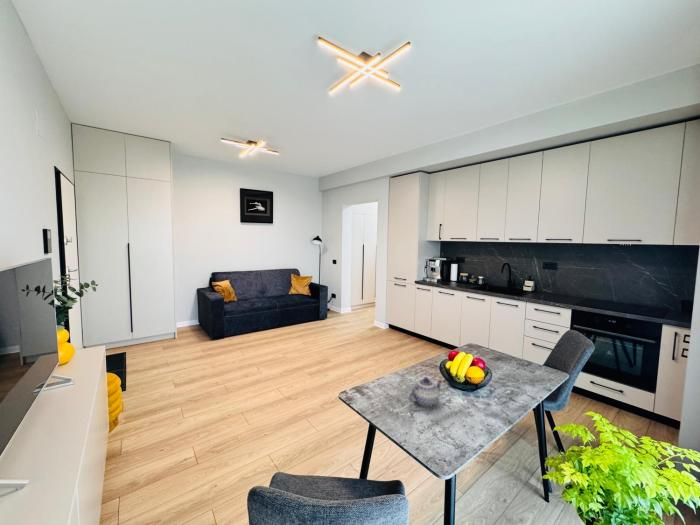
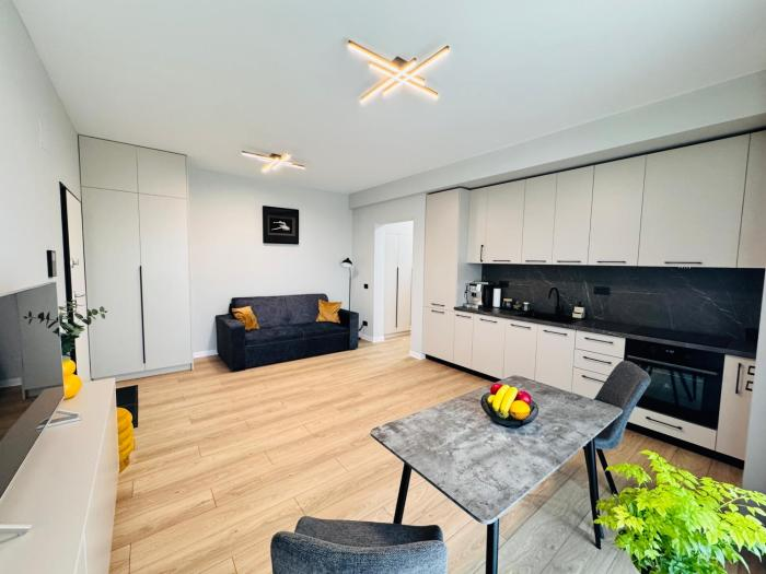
- teapot [407,376,444,408]
